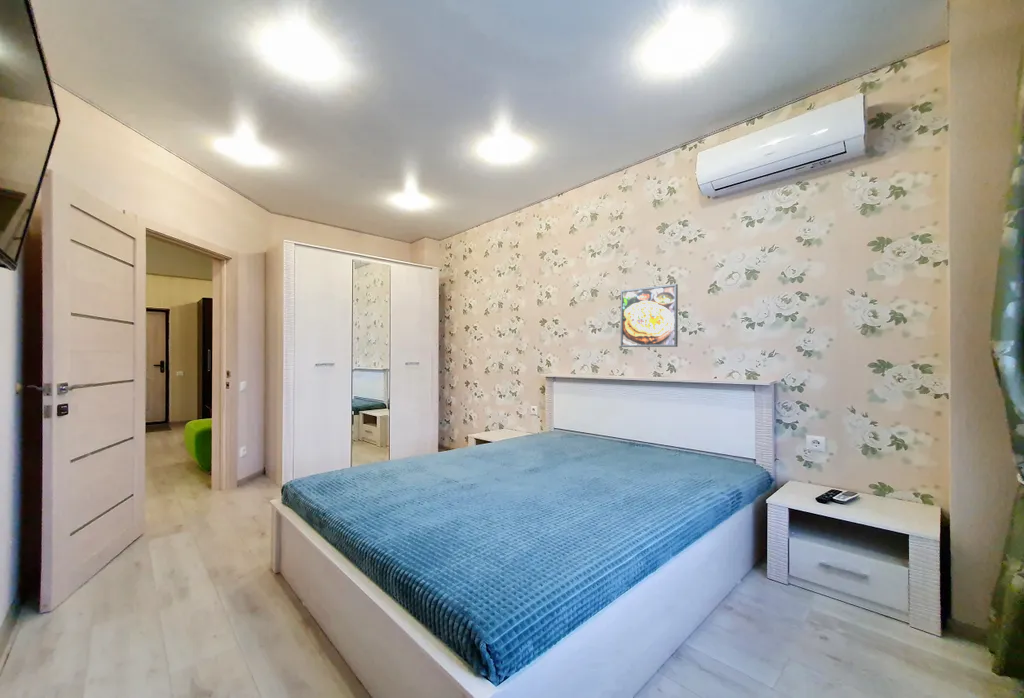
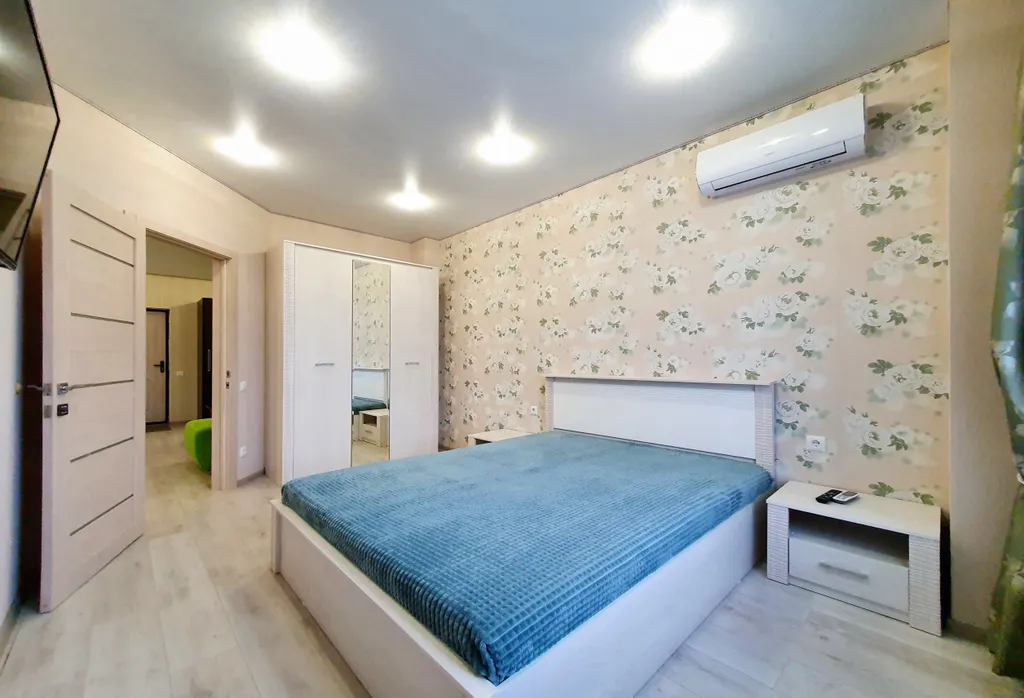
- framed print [620,283,679,348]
